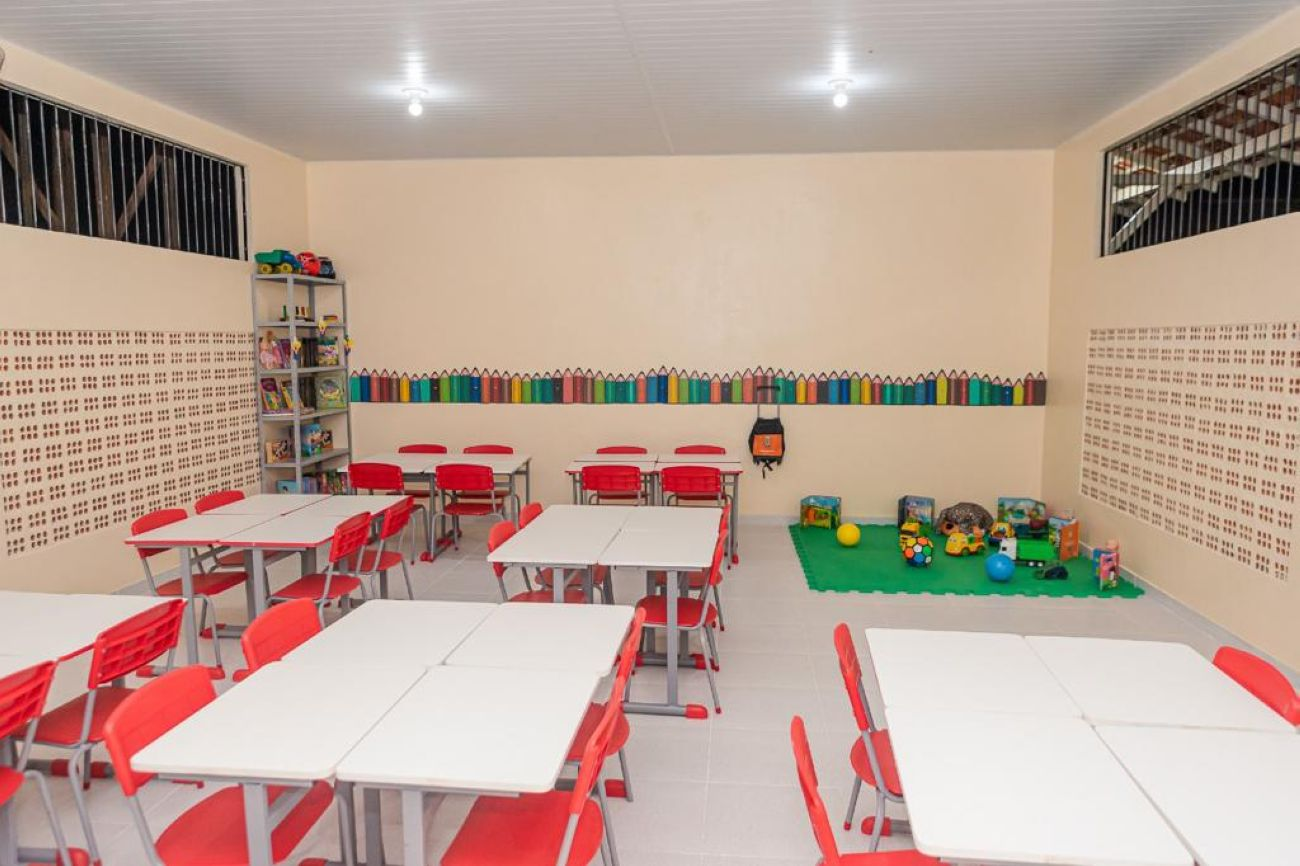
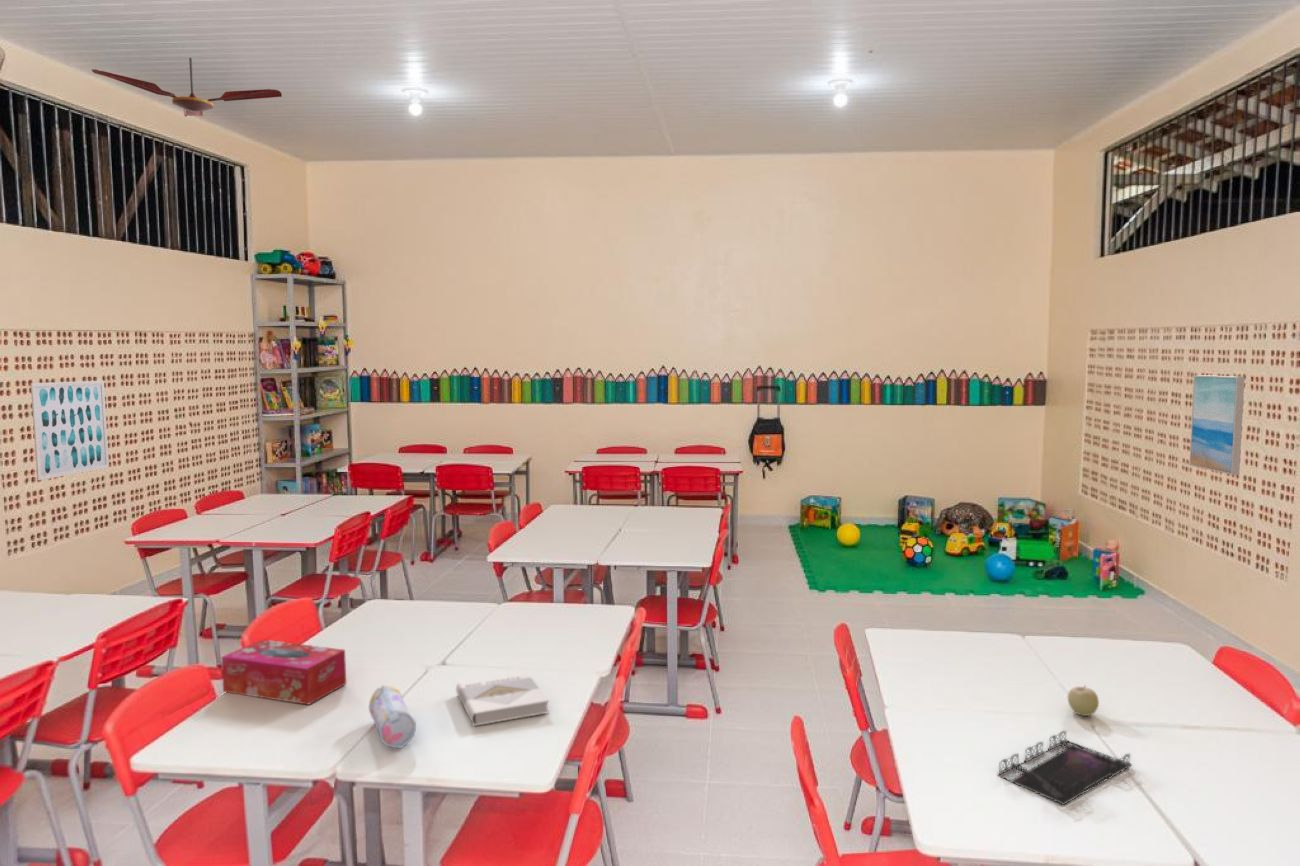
+ tissue box [221,639,347,706]
+ book [455,672,550,727]
+ ceiling fan [91,57,283,118]
+ wall art [30,380,110,481]
+ pencil case [368,684,417,749]
+ fruit [1067,684,1100,717]
+ wall art [1189,374,1246,476]
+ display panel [996,729,1133,806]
